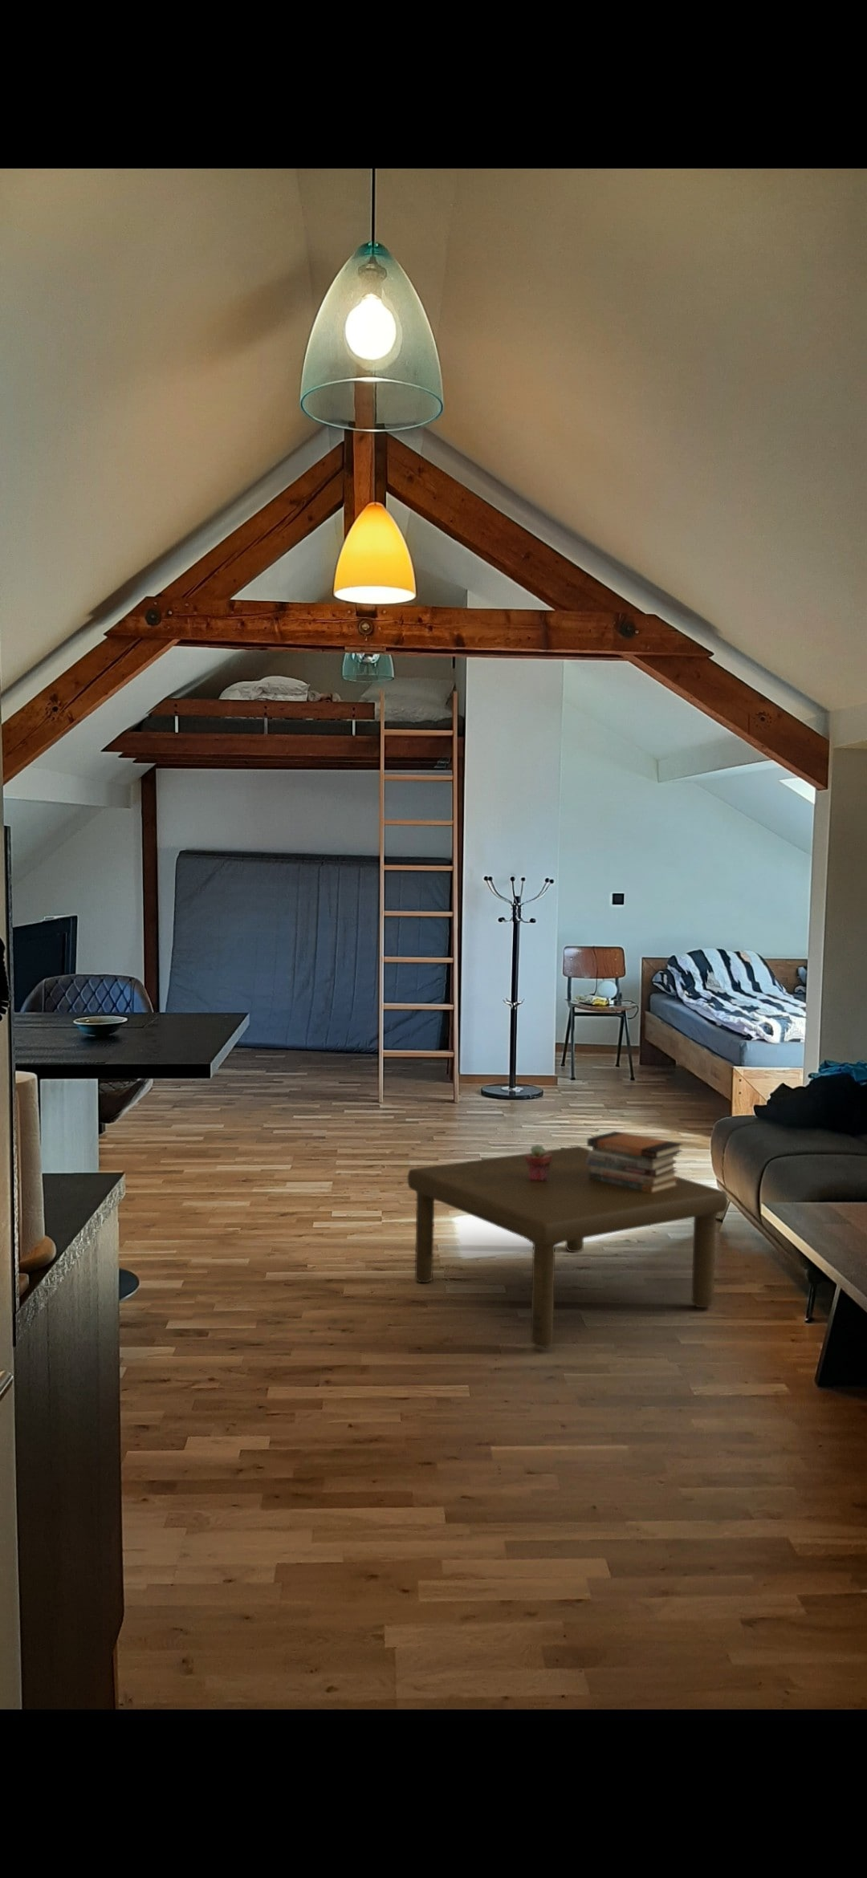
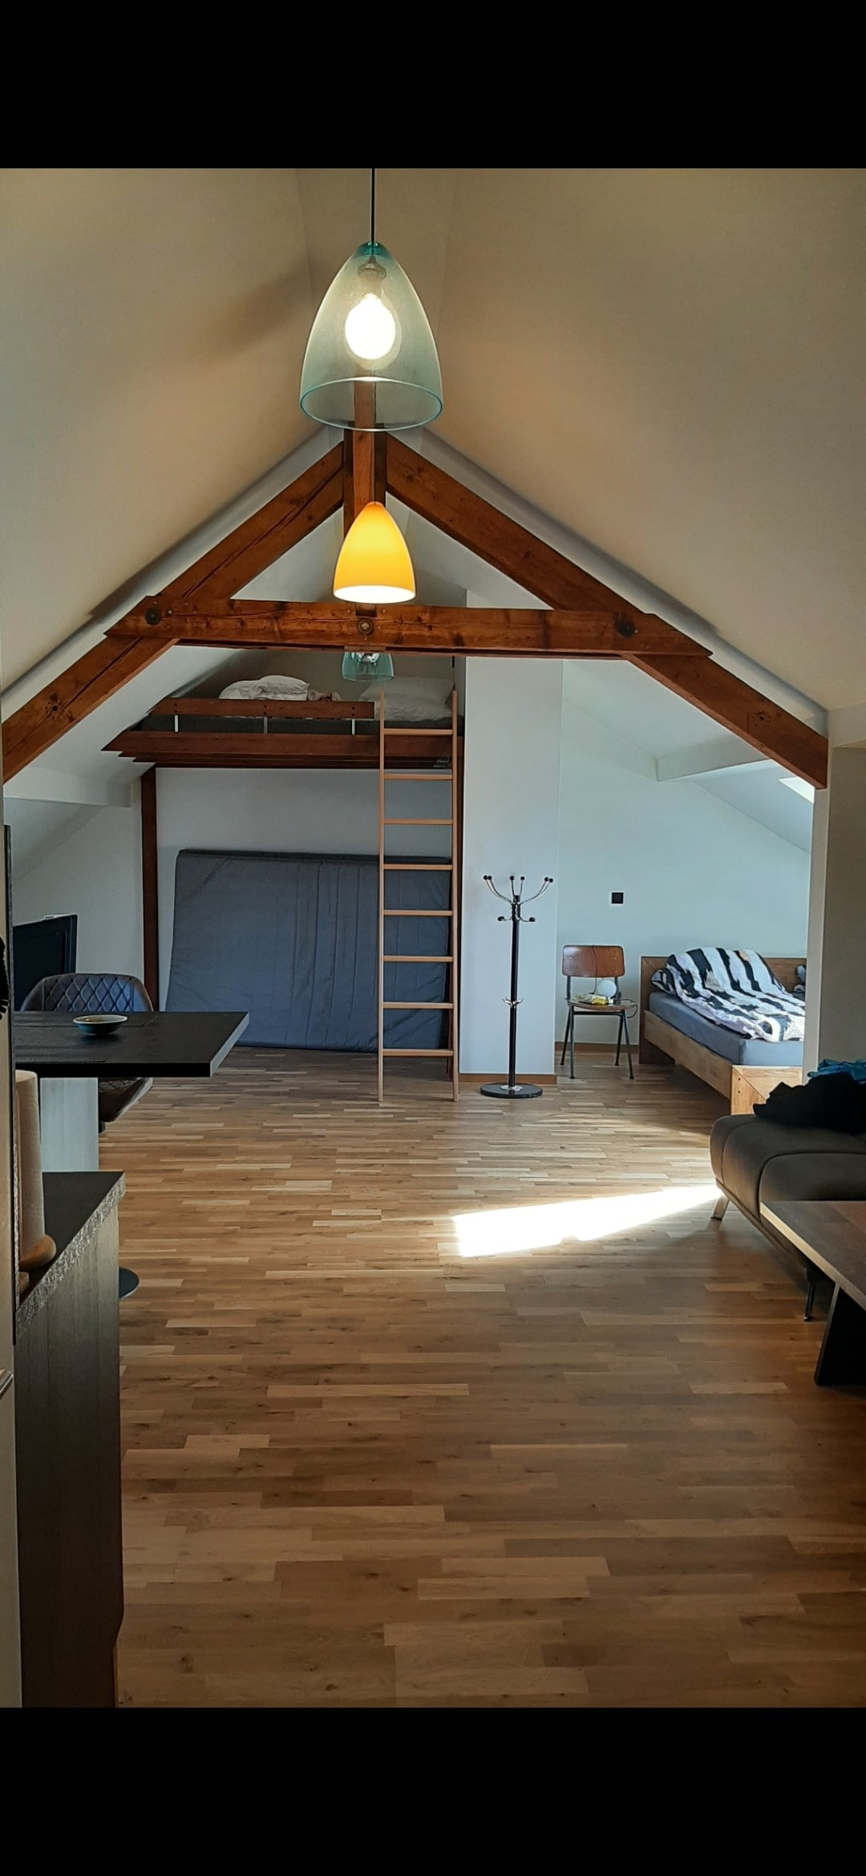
- book stack [586,1131,684,1193]
- coffee table [406,1145,729,1349]
- potted succulent [525,1144,552,1181]
